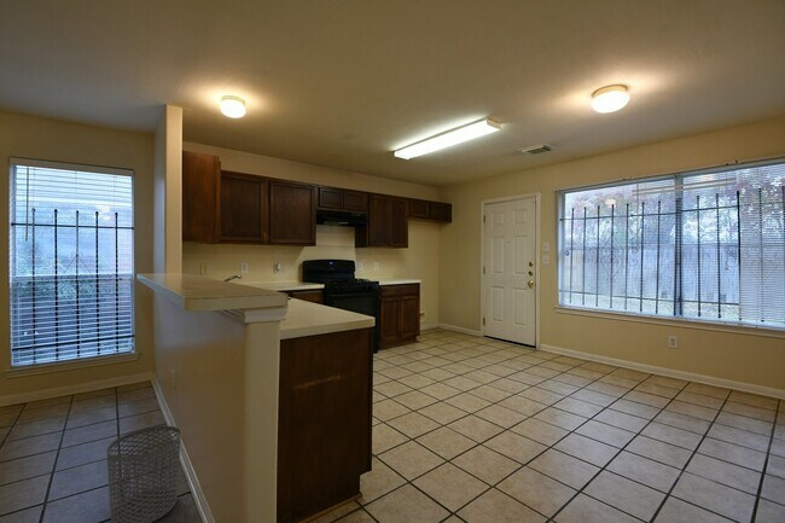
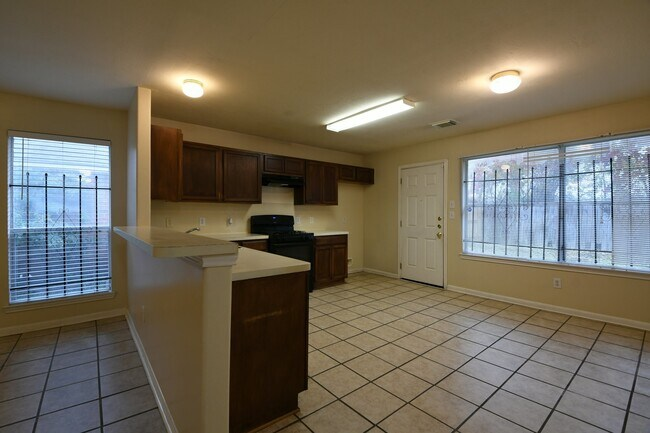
- waste bin [106,425,182,523]
